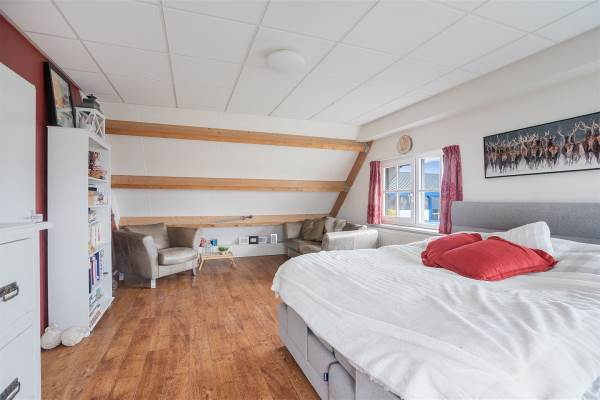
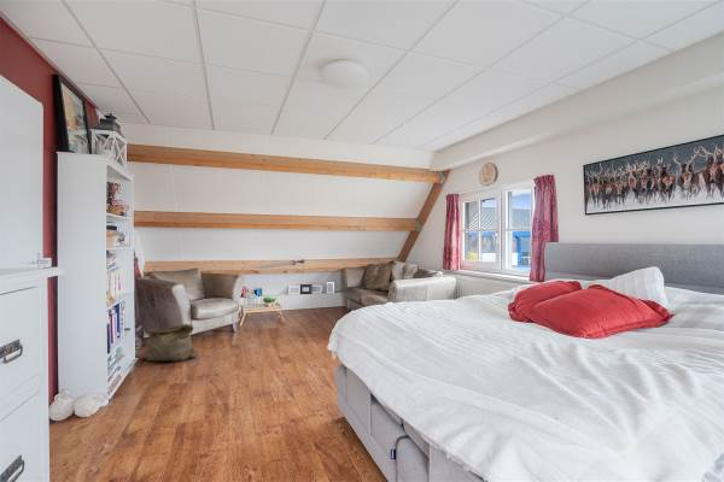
+ bag [140,323,199,363]
